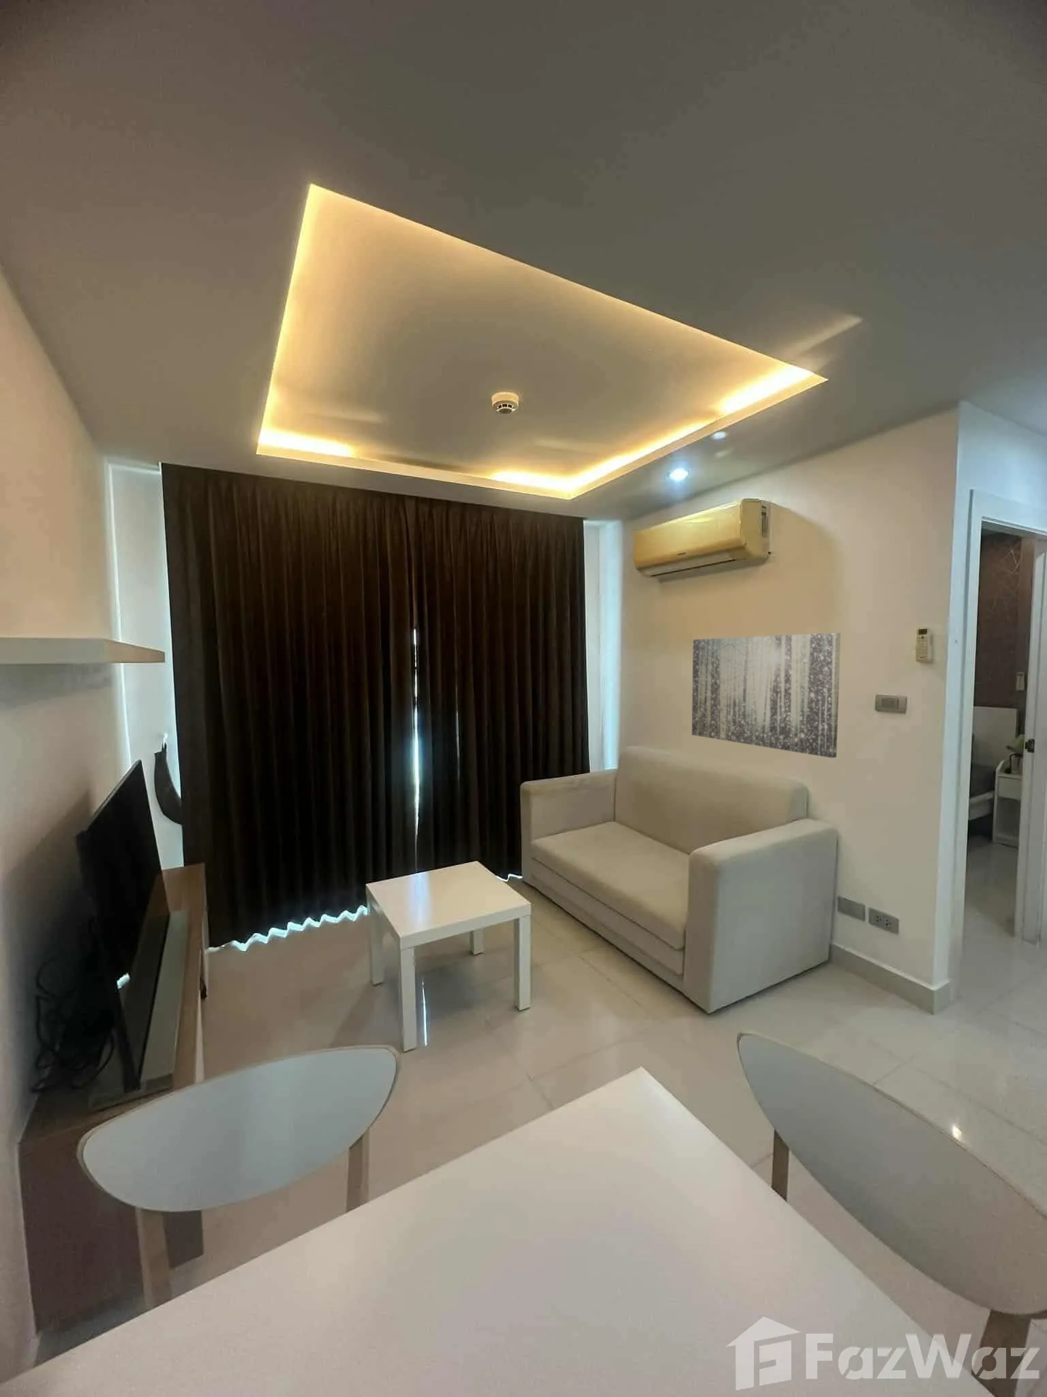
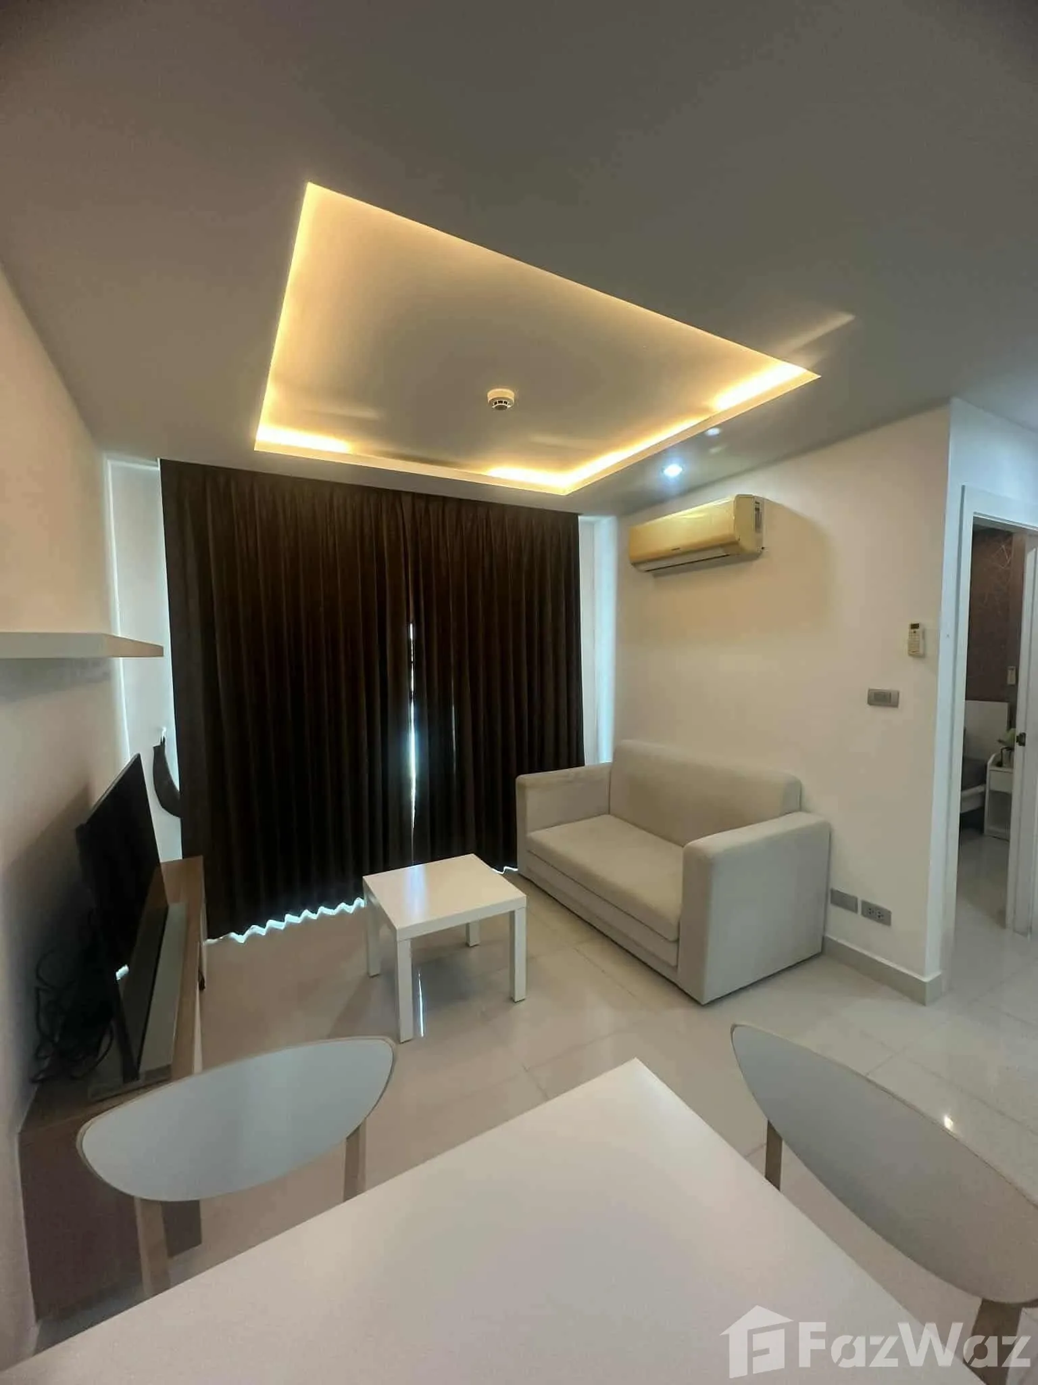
- wall art [691,632,841,759]
